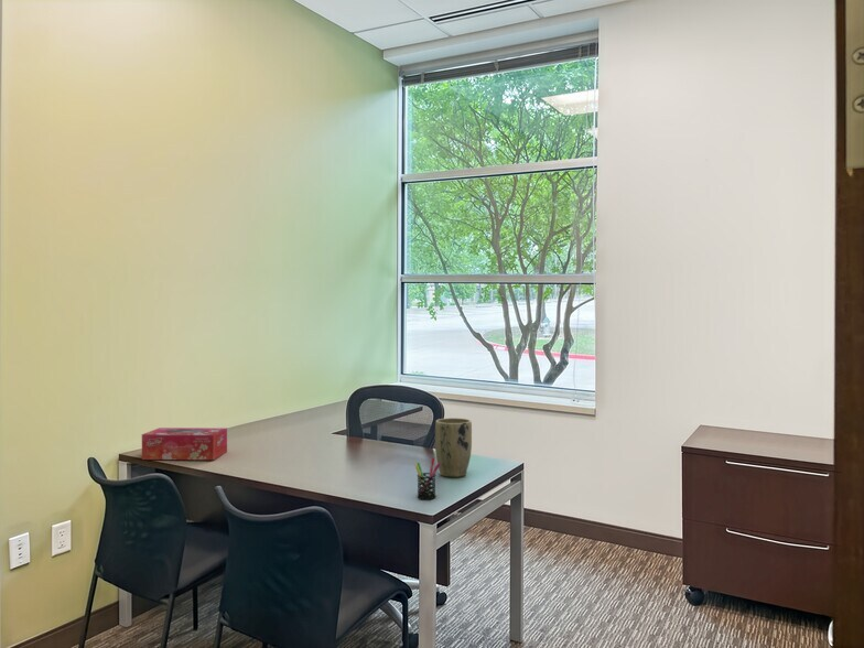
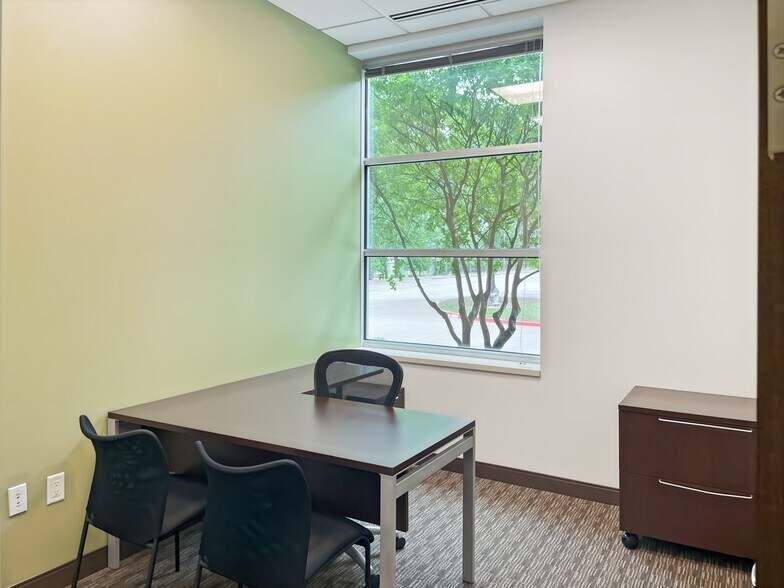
- pen holder [414,456,441,500]
- tissue box [141,426,228,461]
- plant pot [434,417,473,478]
